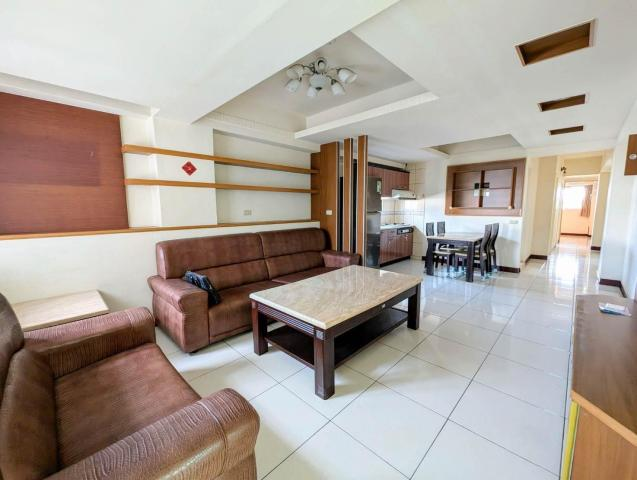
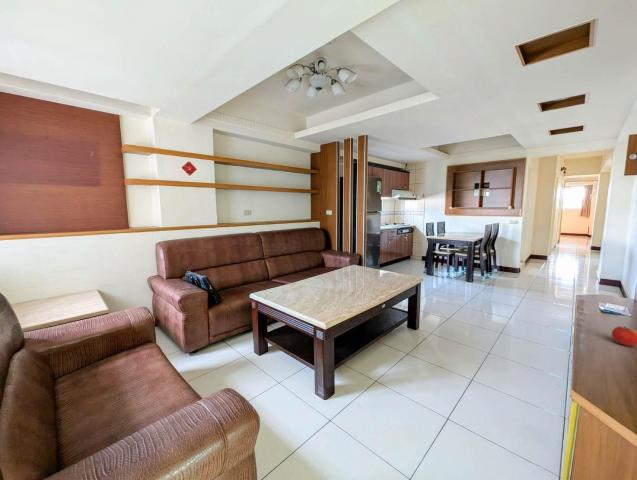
+ apple [611,326,637,347]
